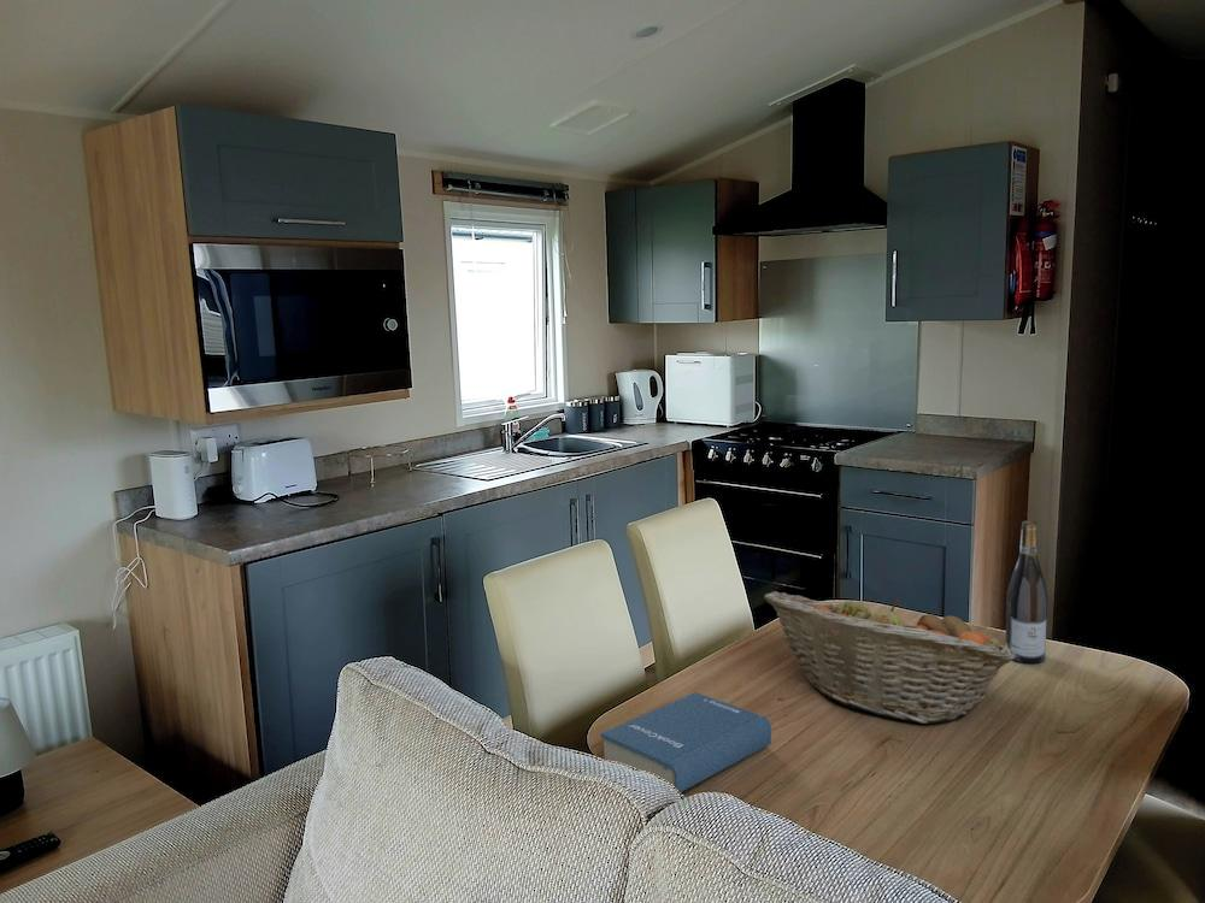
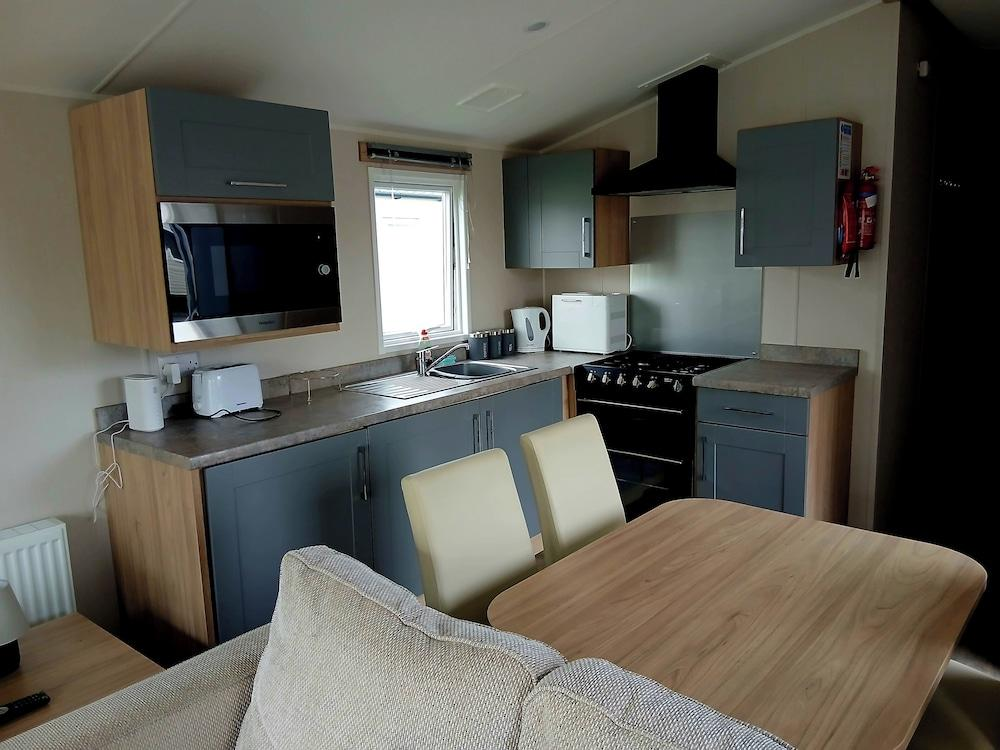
- wine bottle [1004,520,1048,665]
- fruit basket [764,590,1016,725]
- hardback book [600,691,772,793]
